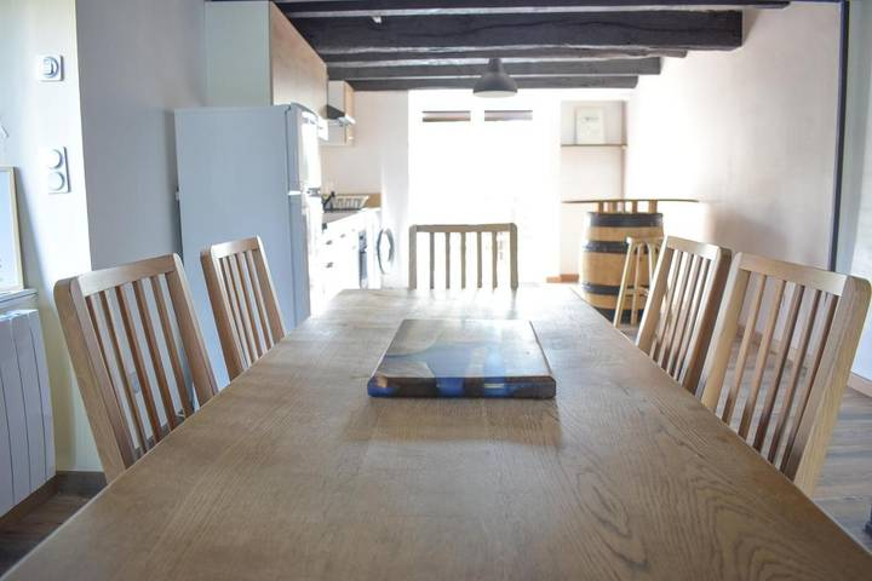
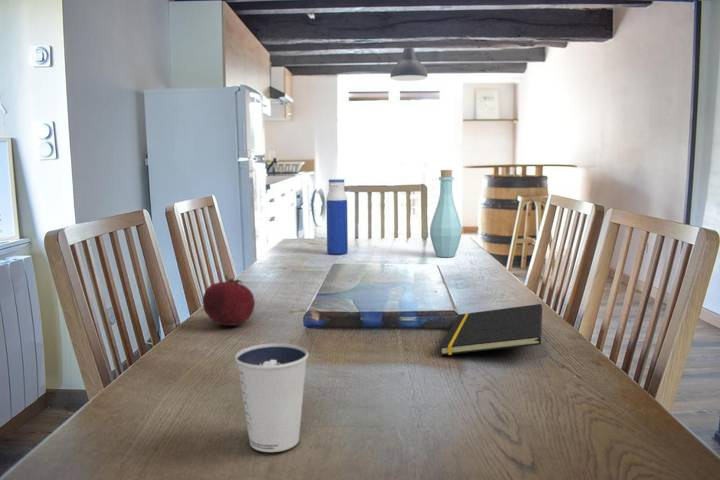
+ dixie cup [234,342,310,453]
+ water bottle [325,178,349,255]
+ notepad [439,303,543,356]
+ fruit [202,274,256,327]
+ bottle [429,169,463,258]
